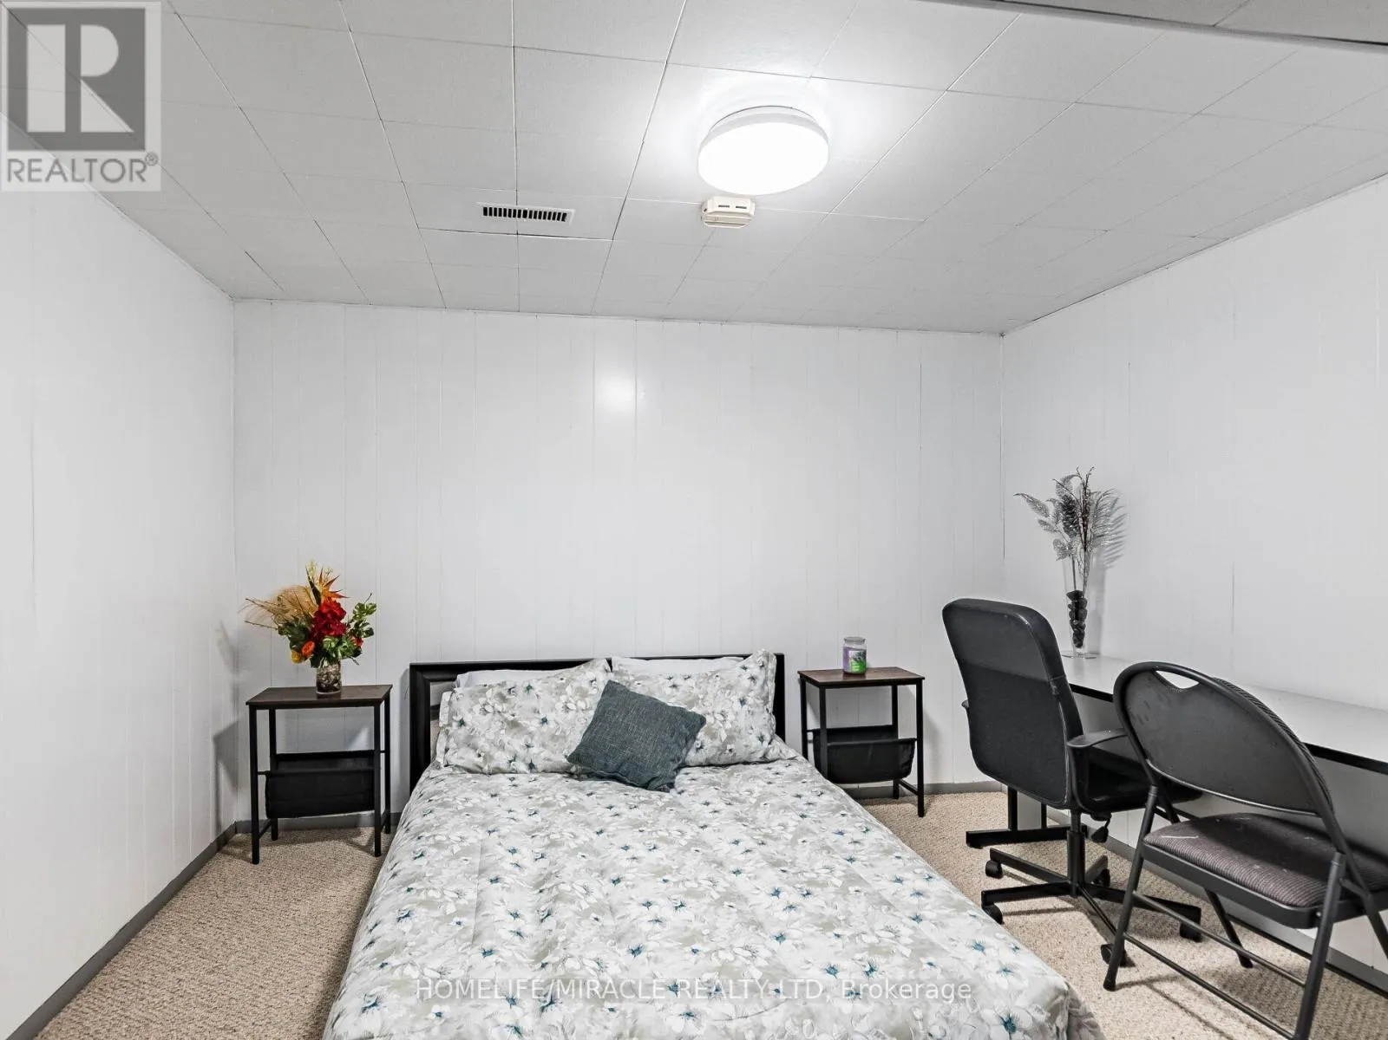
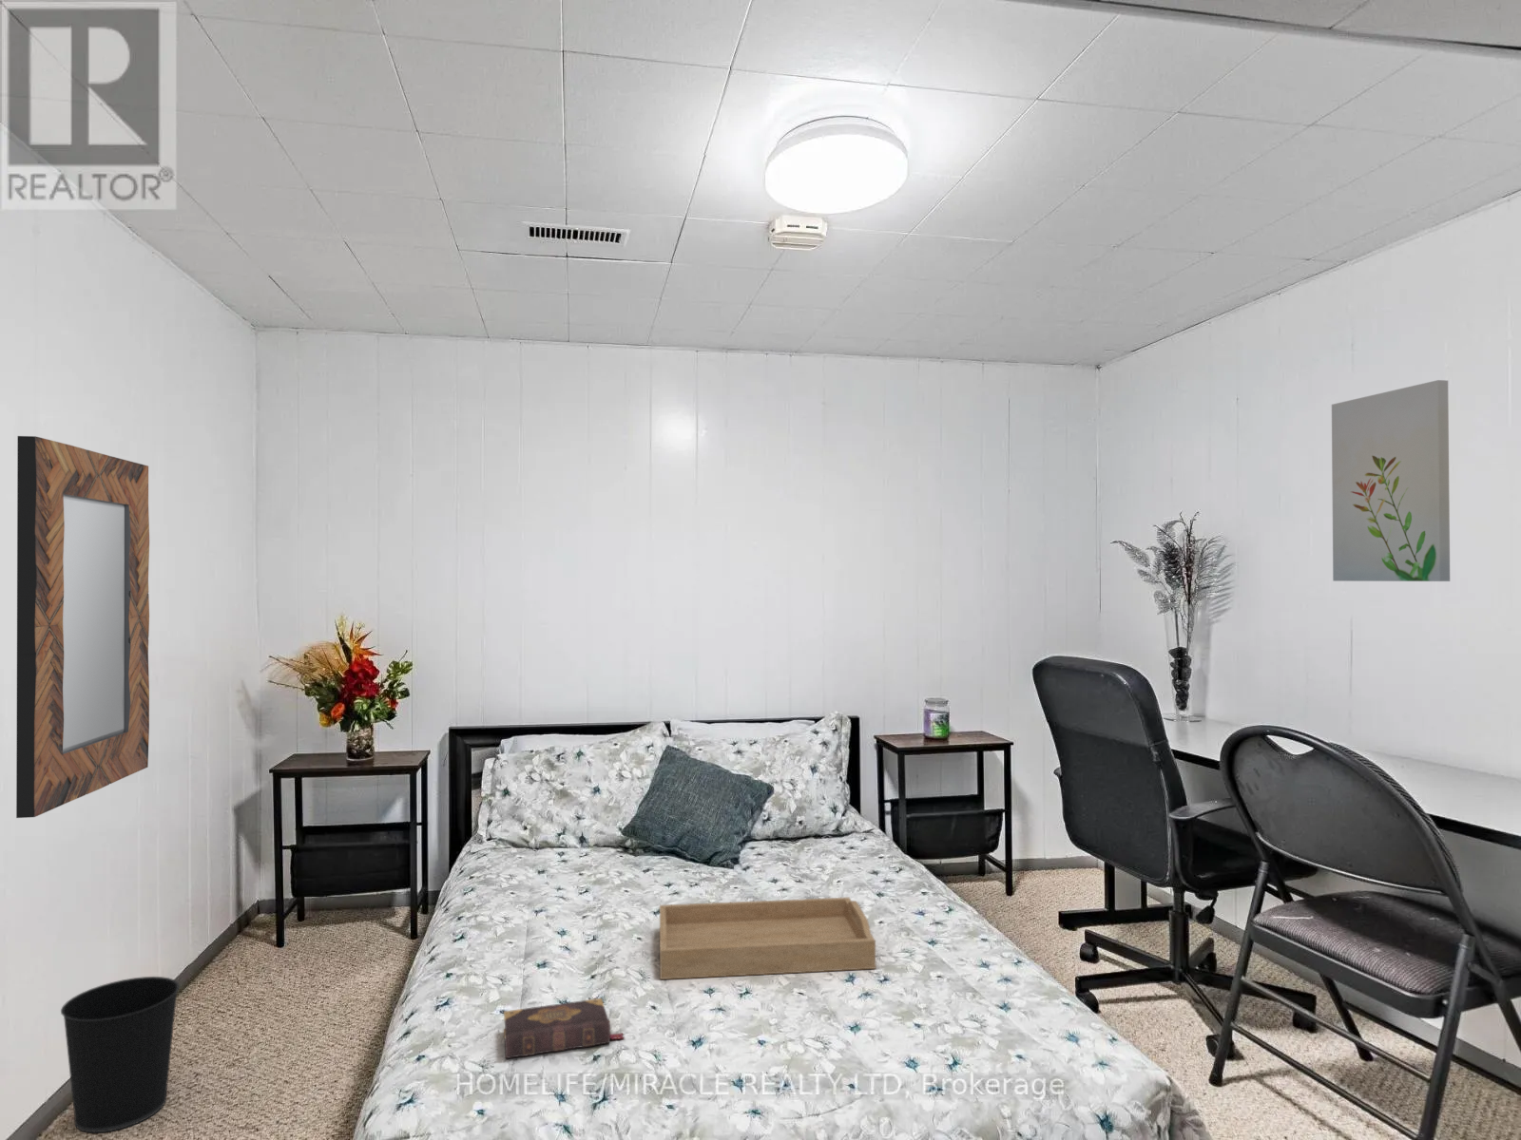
+ serving tray [659,897,877,981]
+ wall art [1331,380,1450,582]
+ book [503,998,626,1060]
+ home mirror [16,435,150,819]
+ wastebasket [60,976,181,1133]
